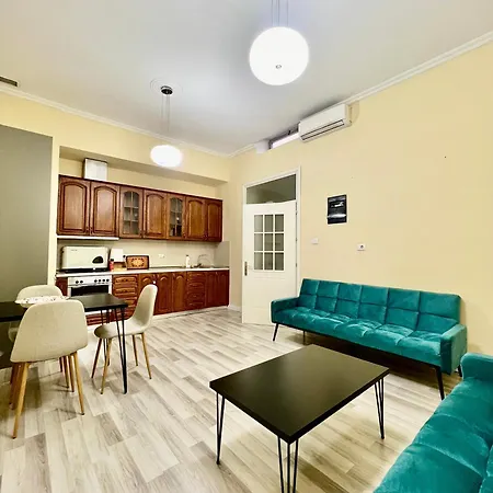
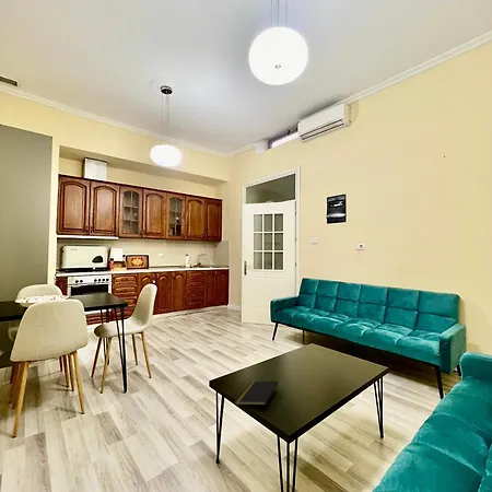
+ notepad [234,380,279,406]
